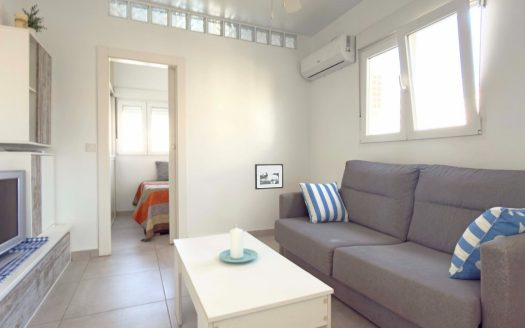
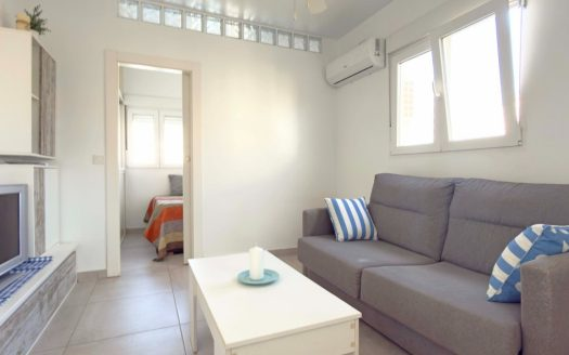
- picture frame [254,163,284,191]
